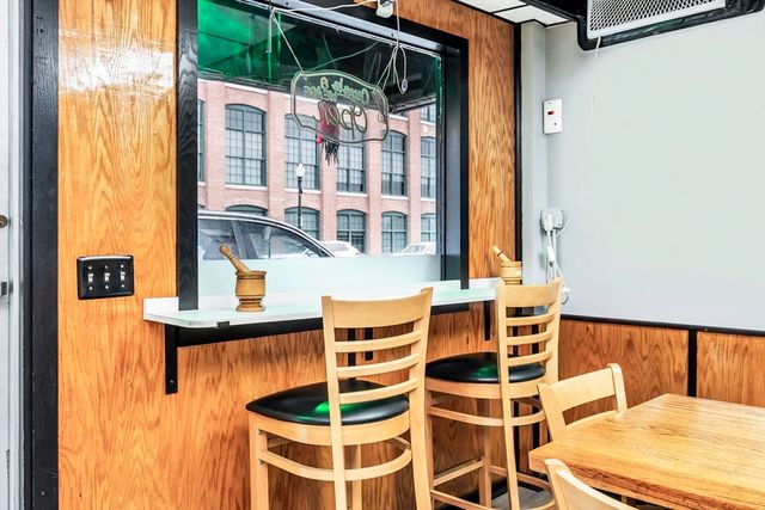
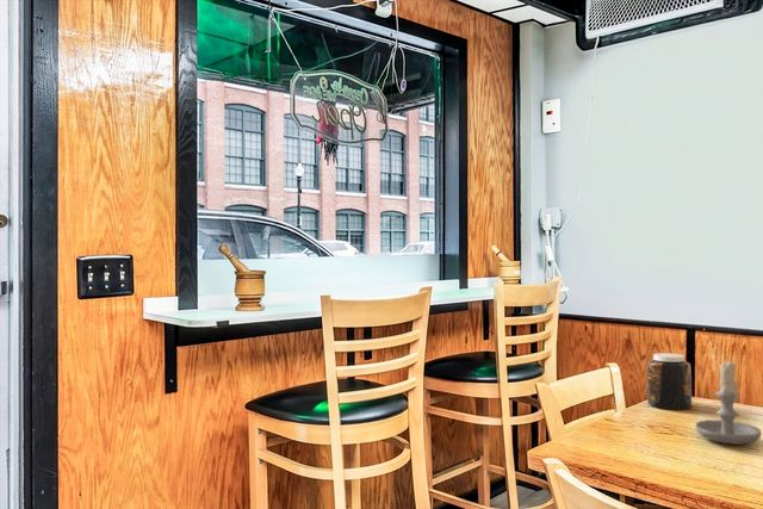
+ jar [646,352,693,410]
+ candle [694,358,763,446]
